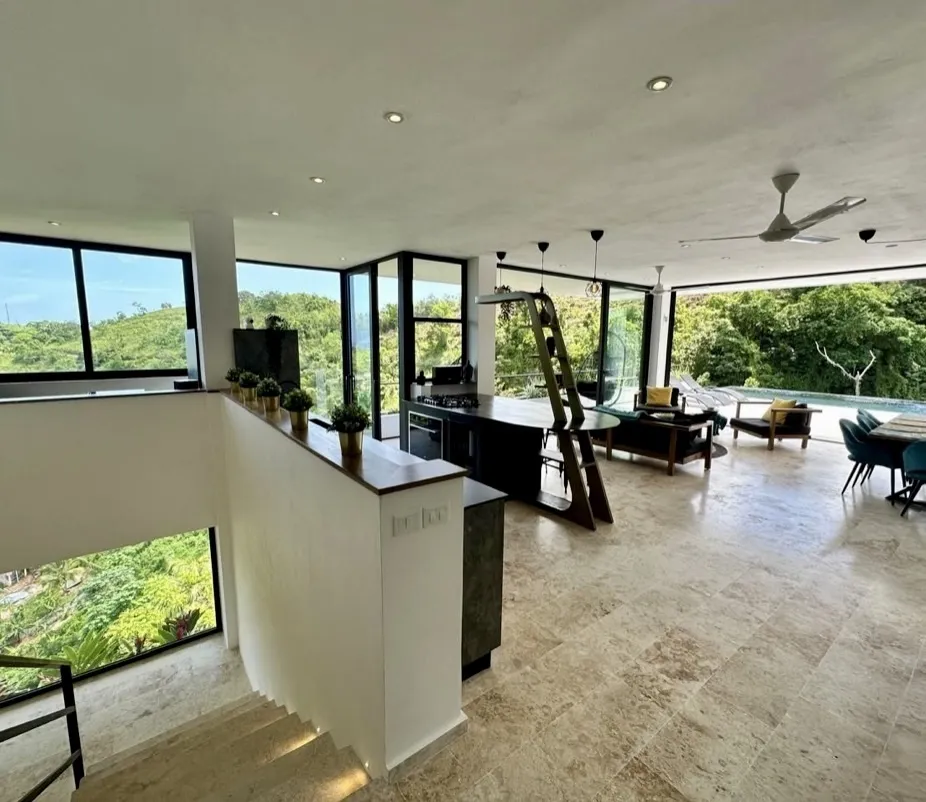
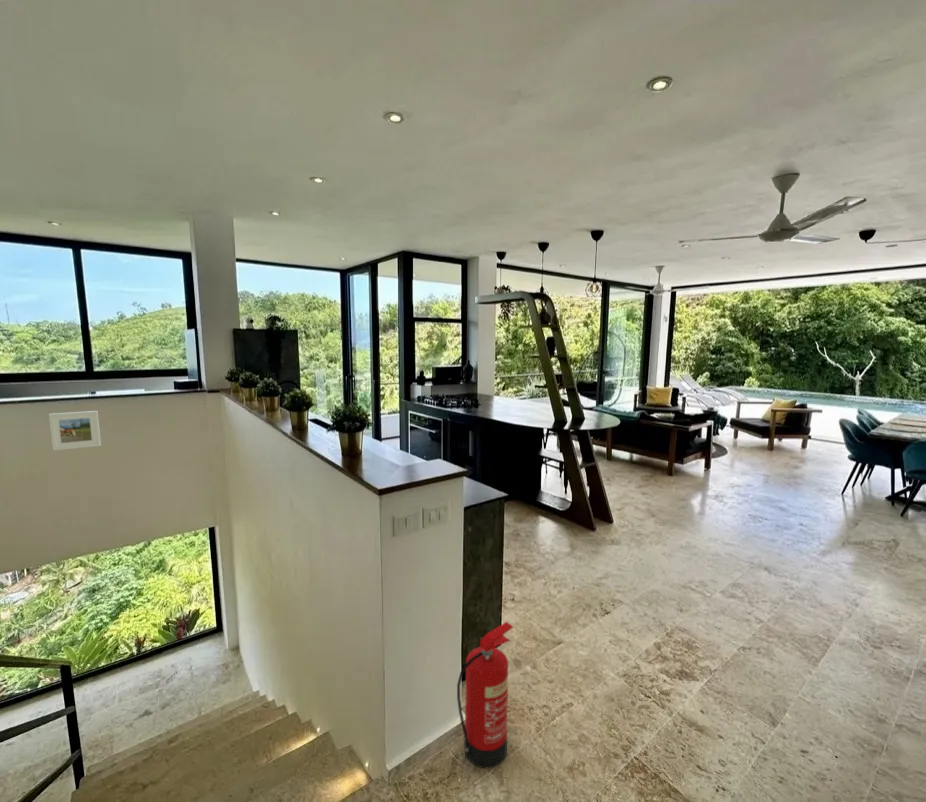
+ fire extinguisher [456,621,514,770]
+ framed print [48,410,102,451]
